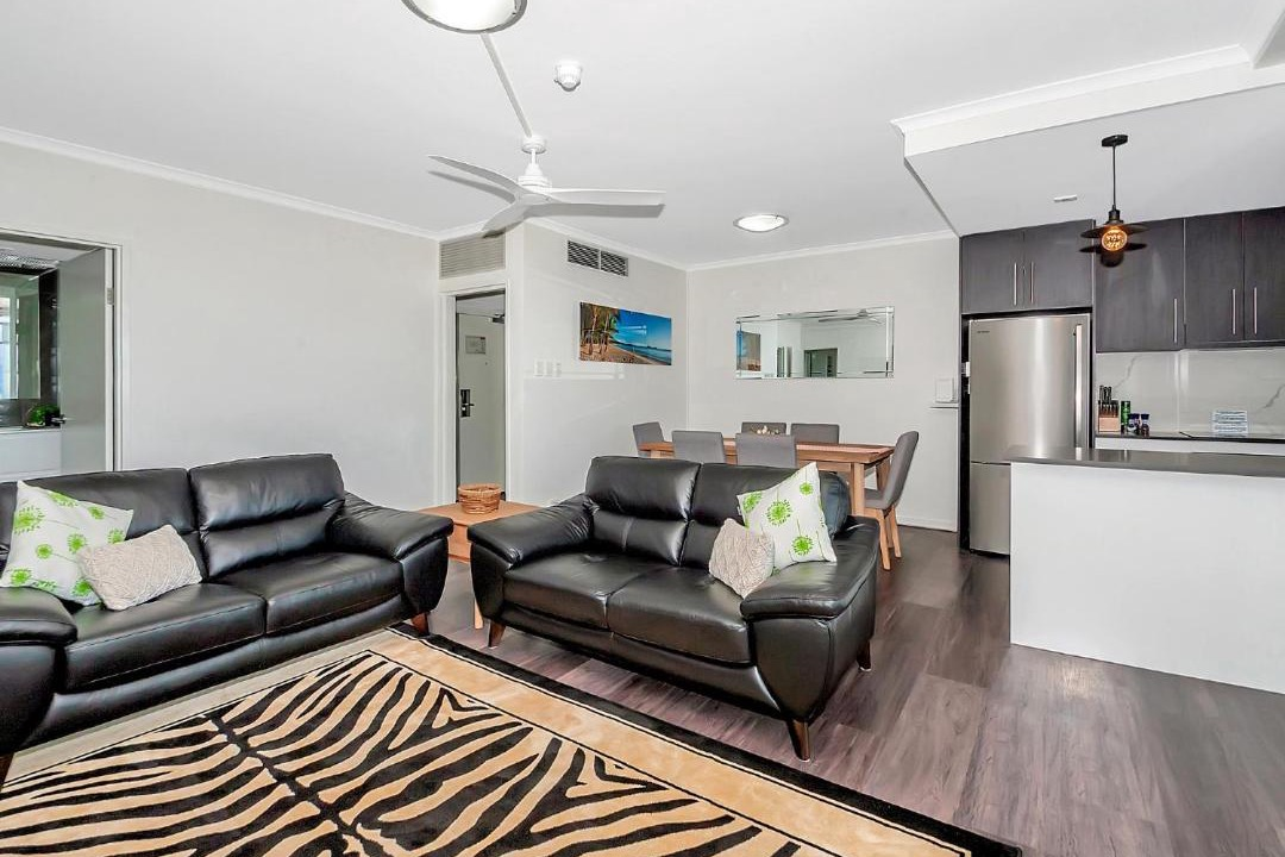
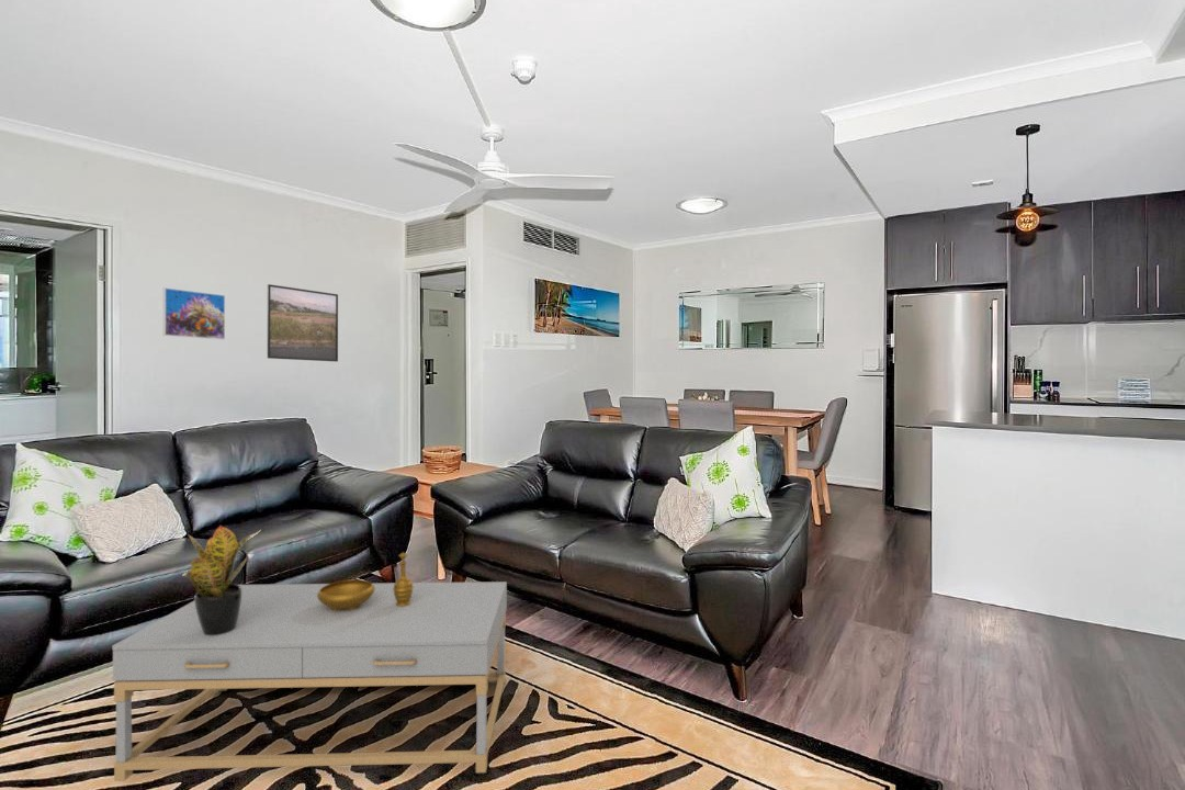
+ potted plant [182,524,260,635]
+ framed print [267,283,339,363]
+ coffee table [111,580,508,782]
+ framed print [162,286,226,341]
+ decorative bowl [317,551,414,610]
